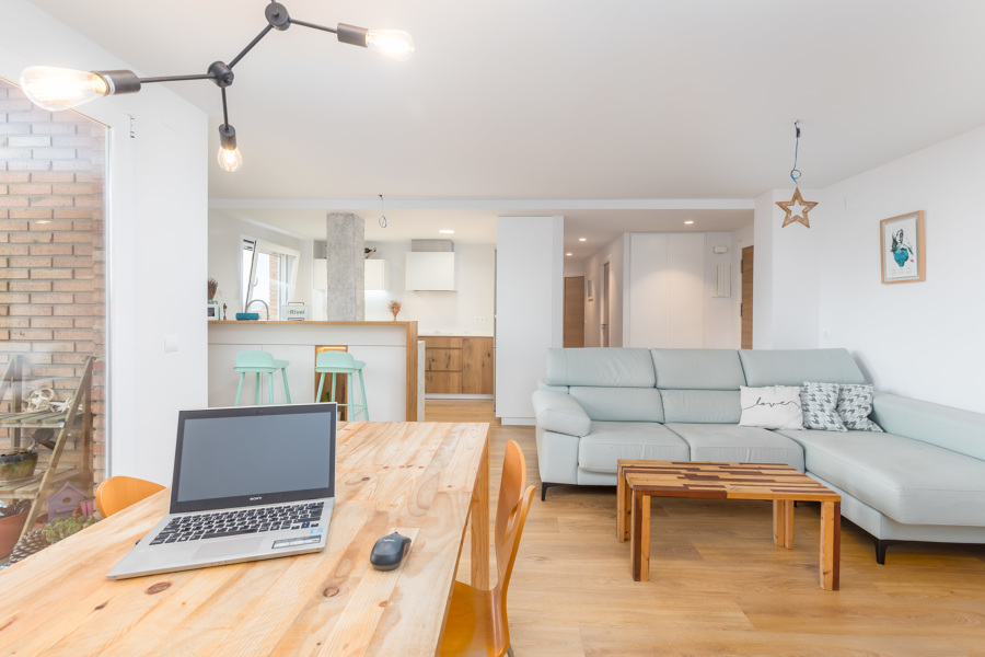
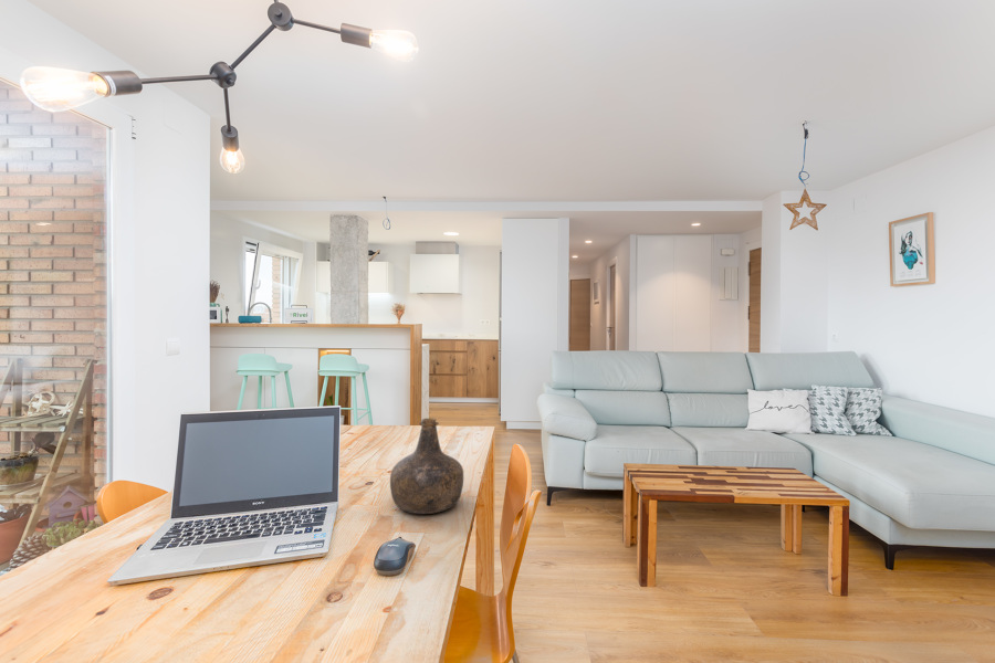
+ bottle [389,418,464,515]
